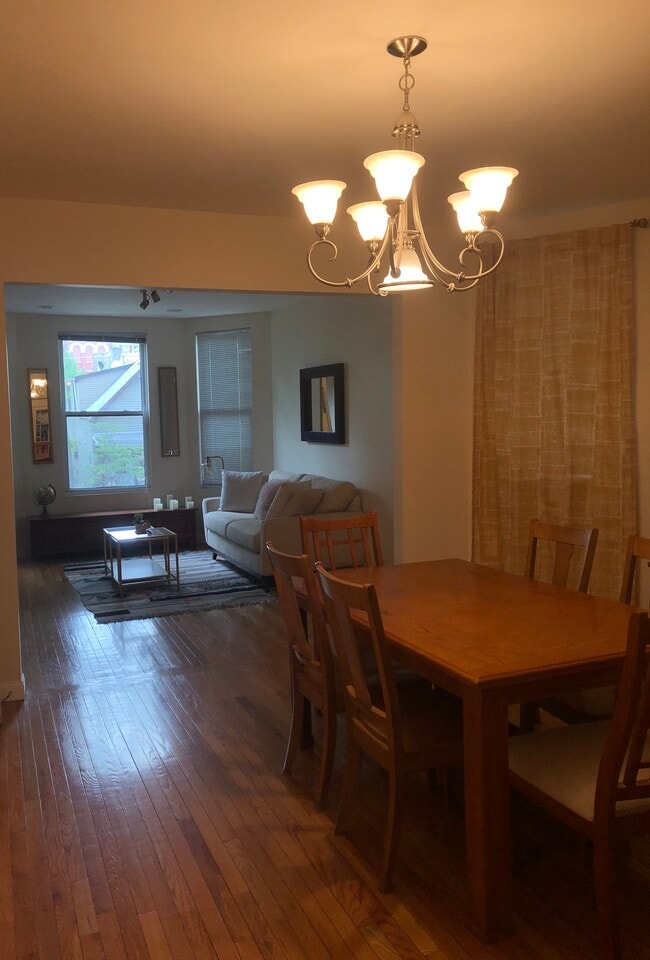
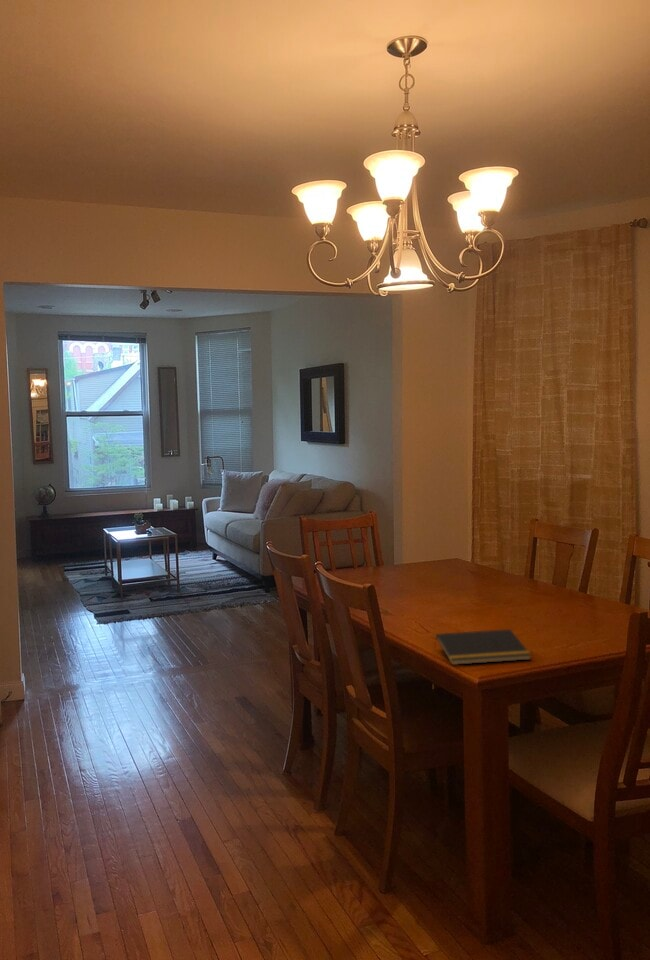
+ notepad [433,628,532,666]
